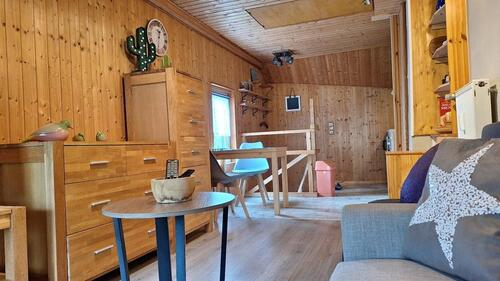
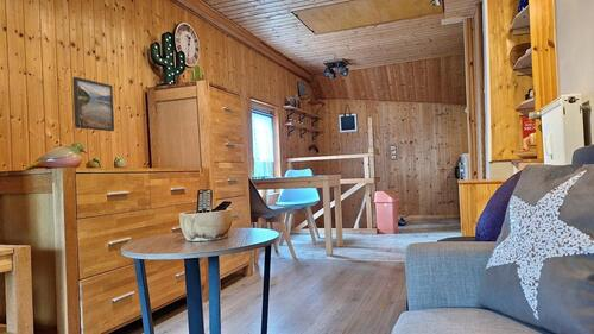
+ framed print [71,76,115,132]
